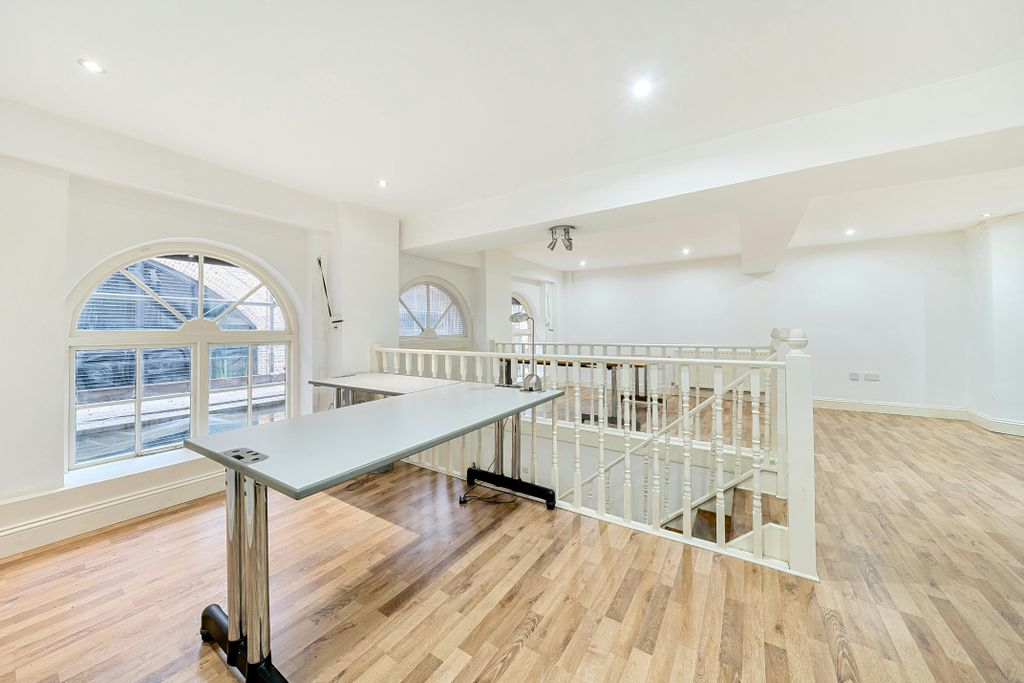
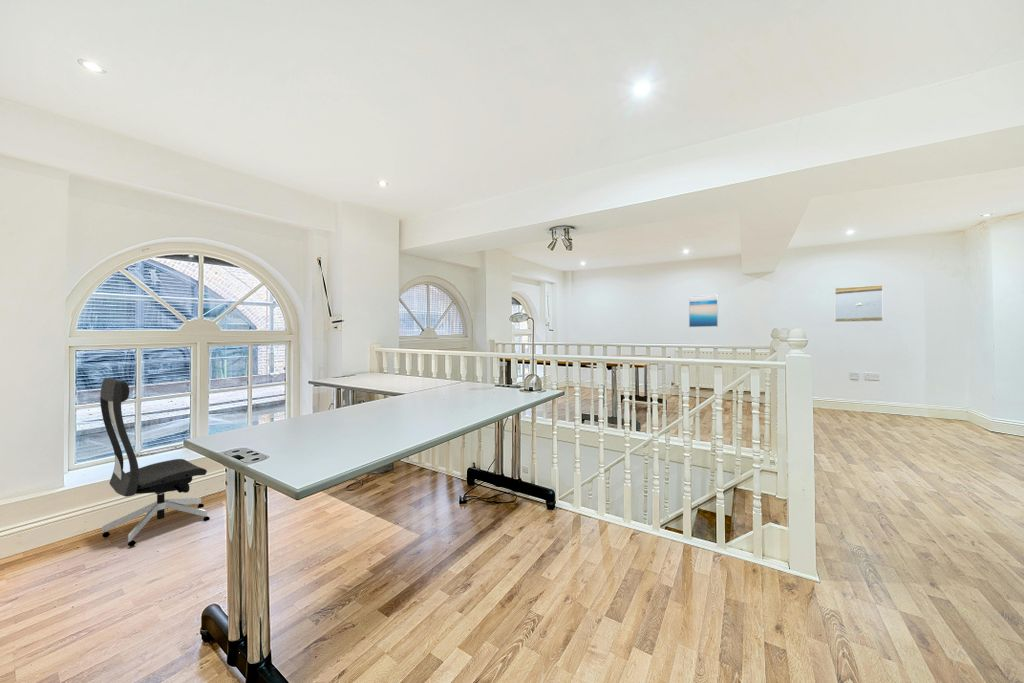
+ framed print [834,284,884,323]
+ wall art [688,294,719,328]
+ office chair [99,377,211,548]
